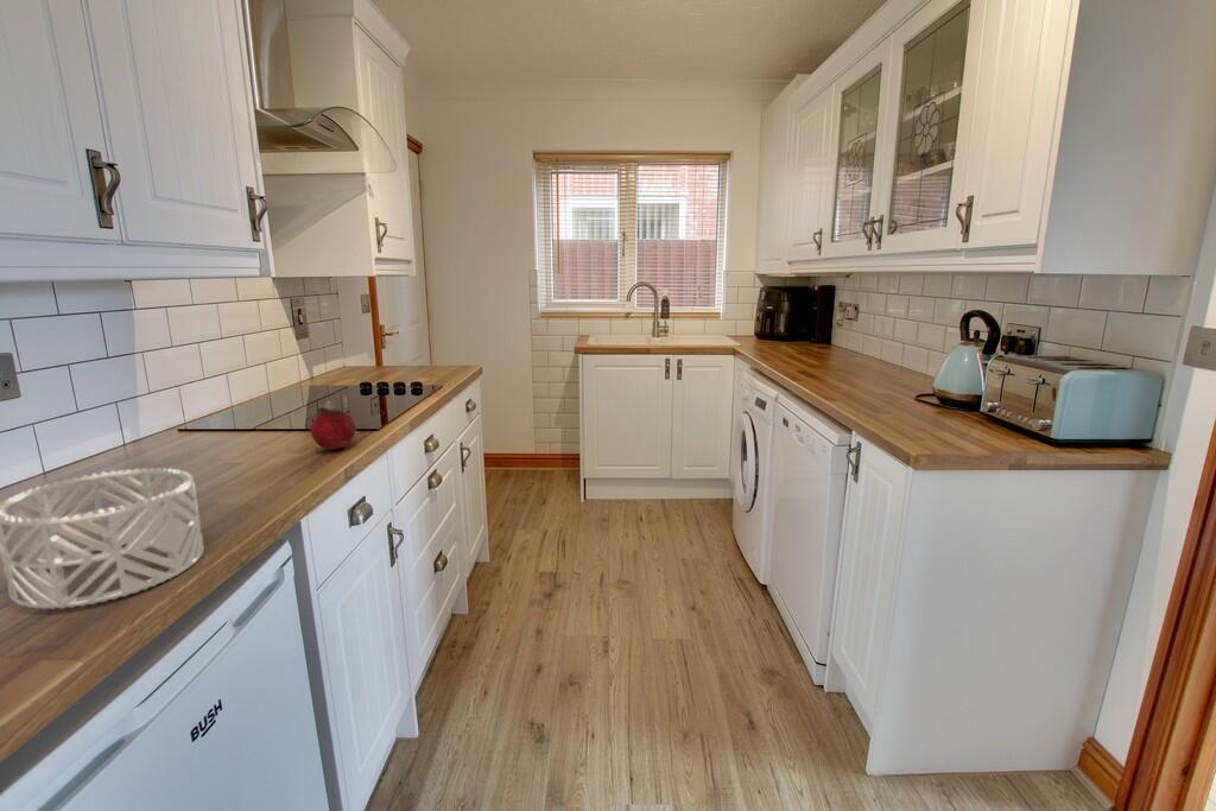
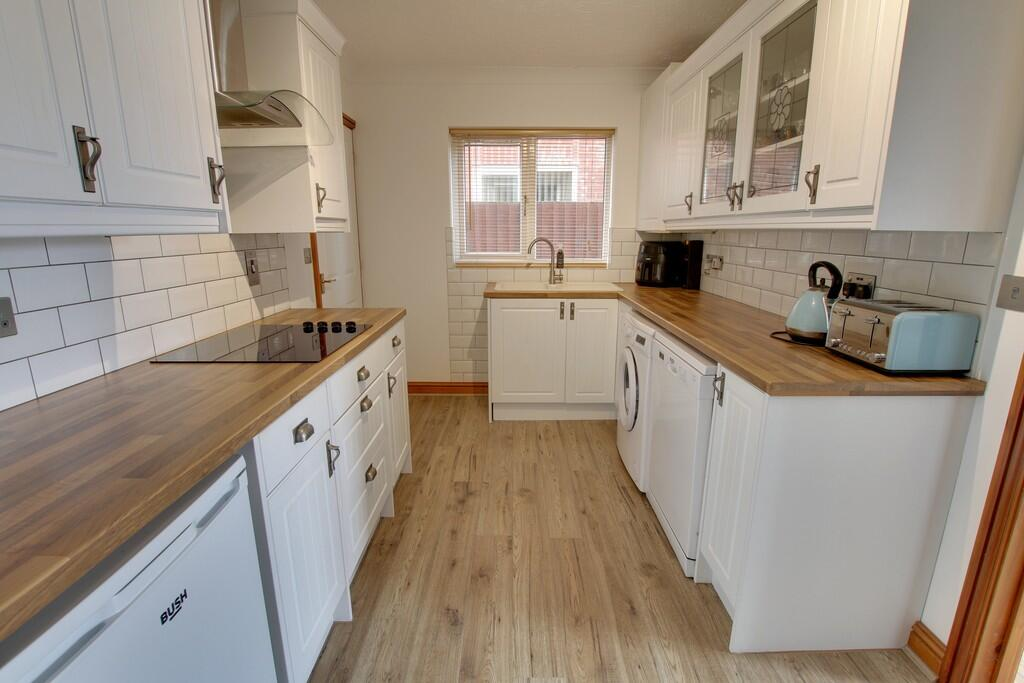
- fruit [309,406,357,451]
- decorative bowl [0,467,205,610]
